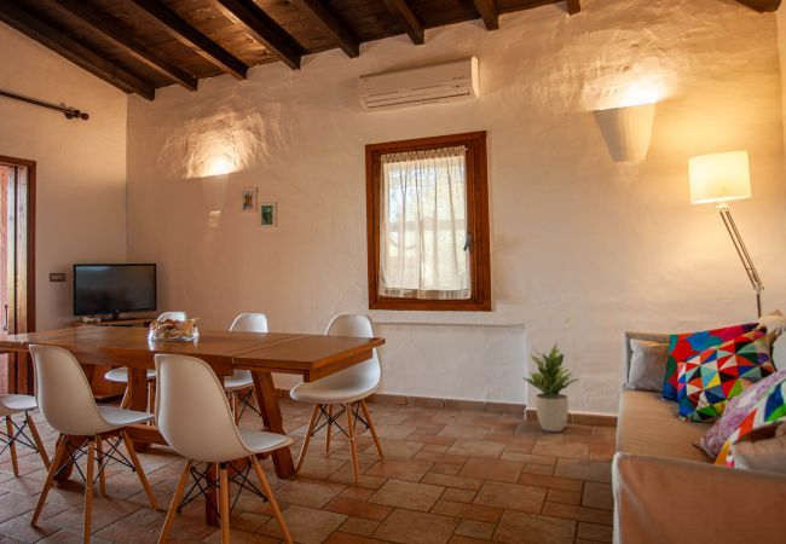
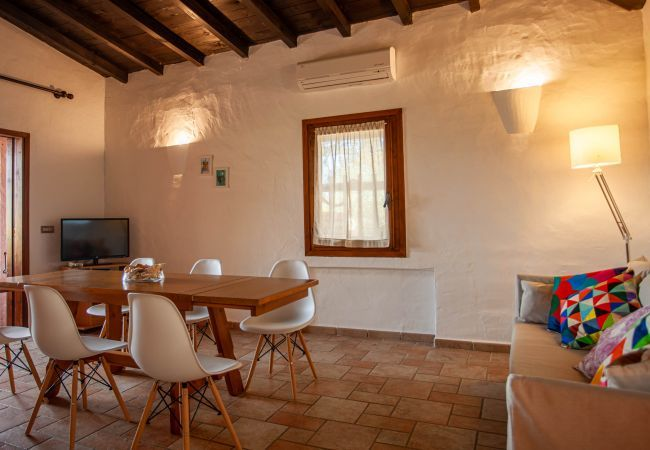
- potted plant [521,341,582,433]
